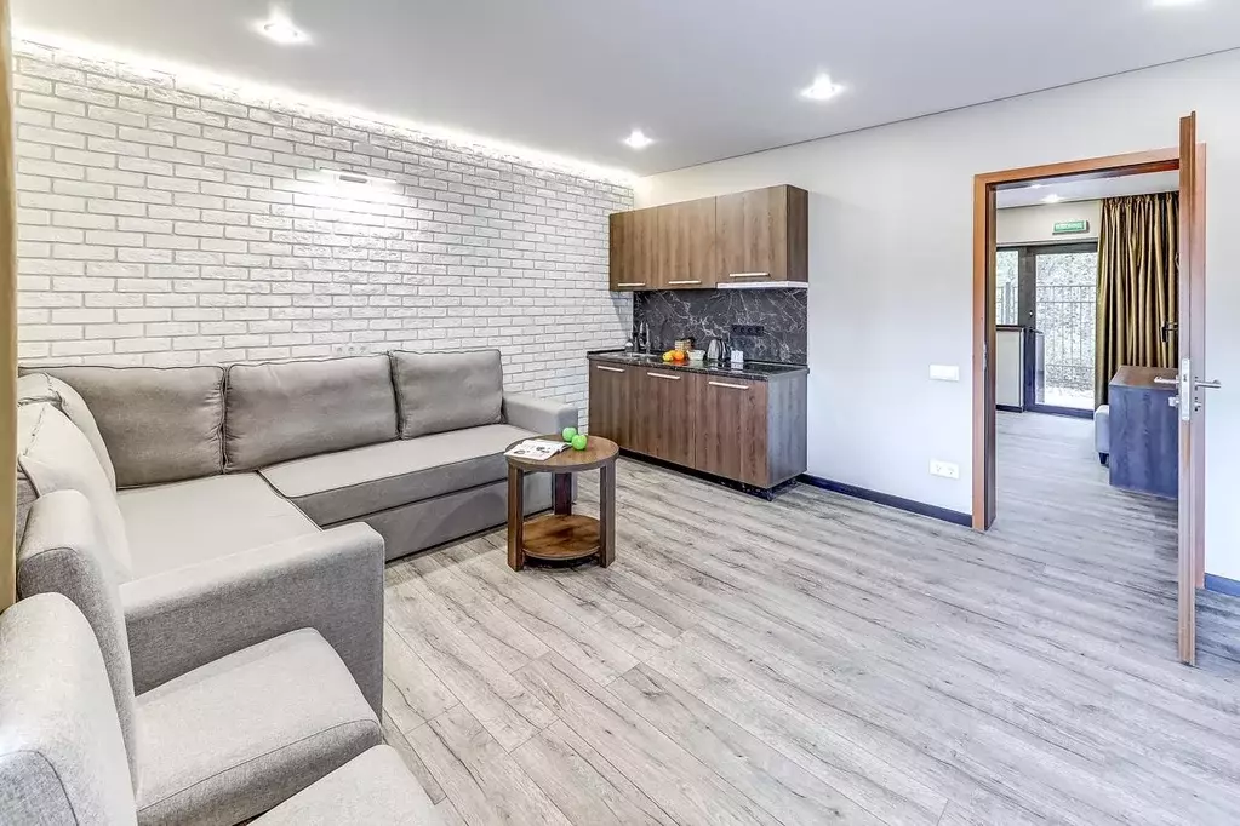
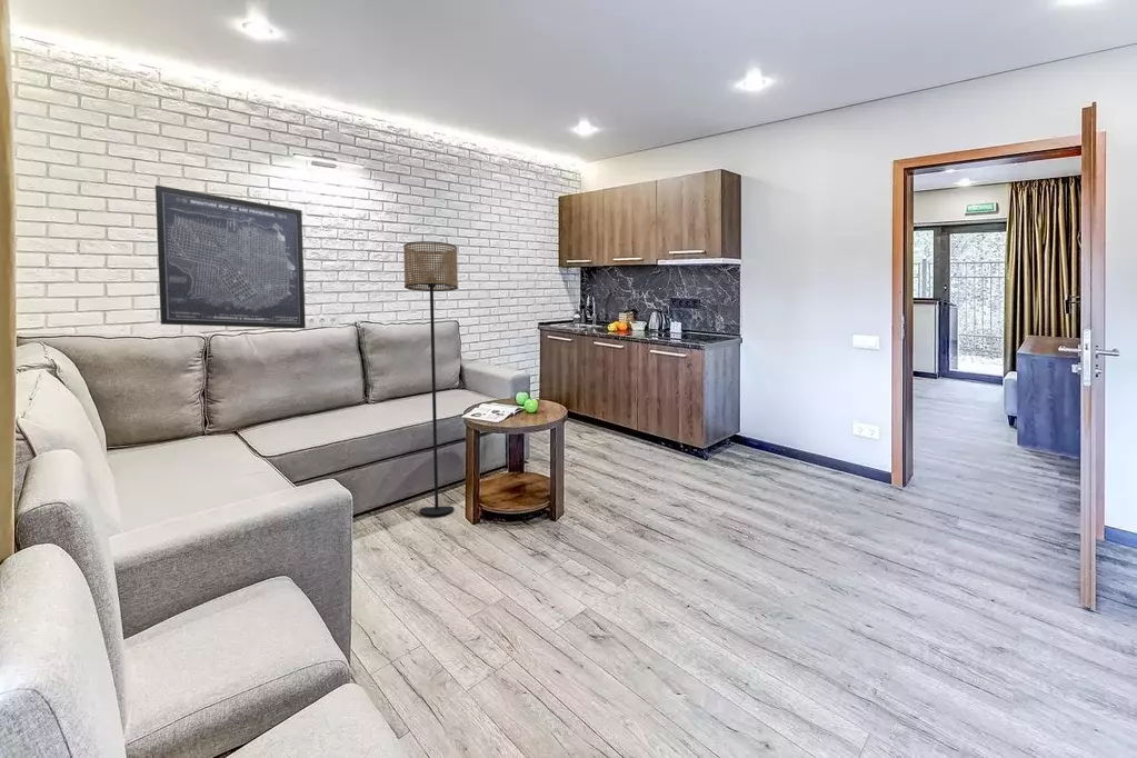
+ wall art [154,184,307,330]
+ floor lamp [402,240,459,517]
